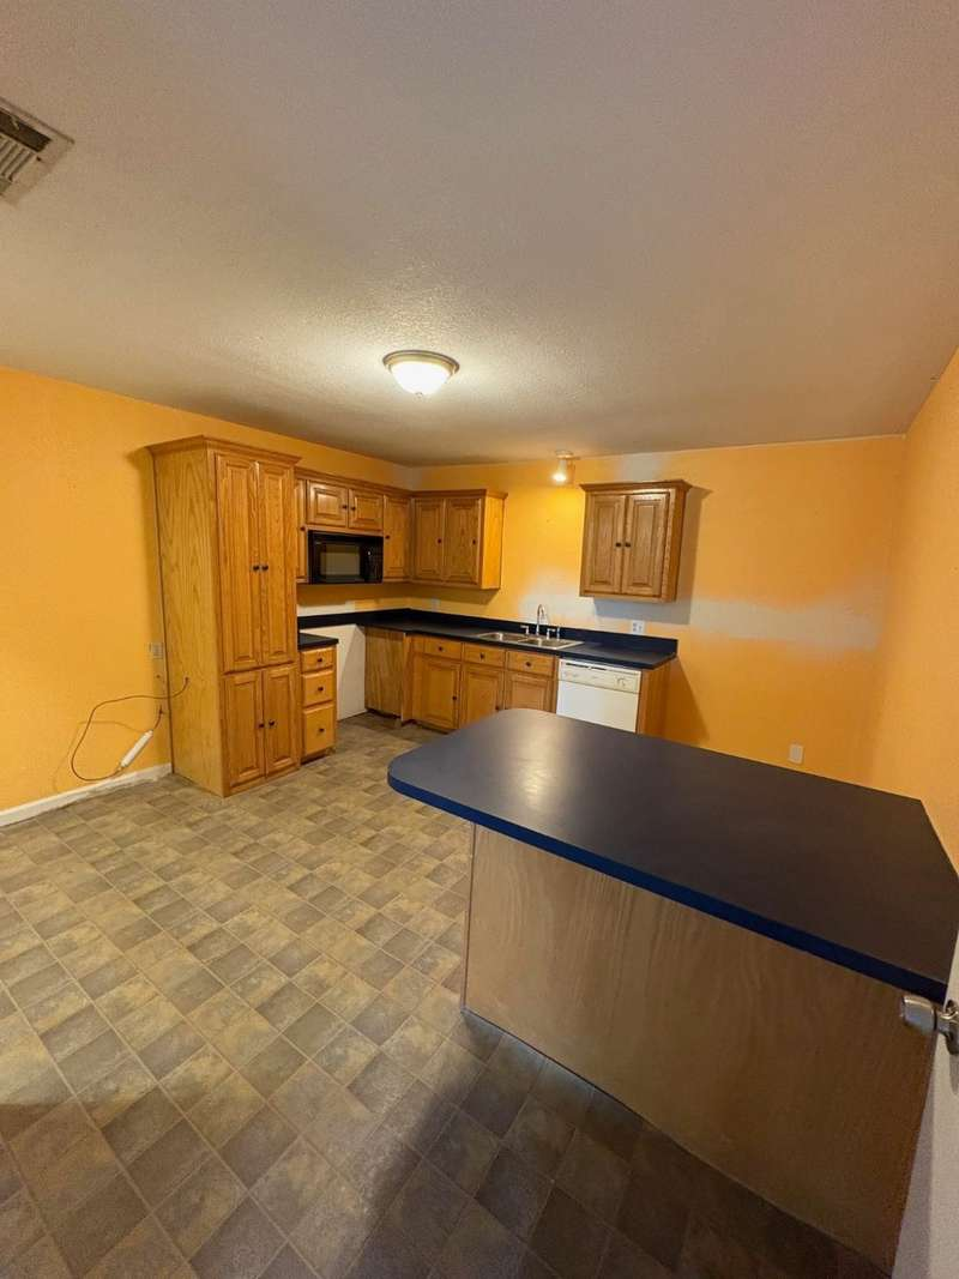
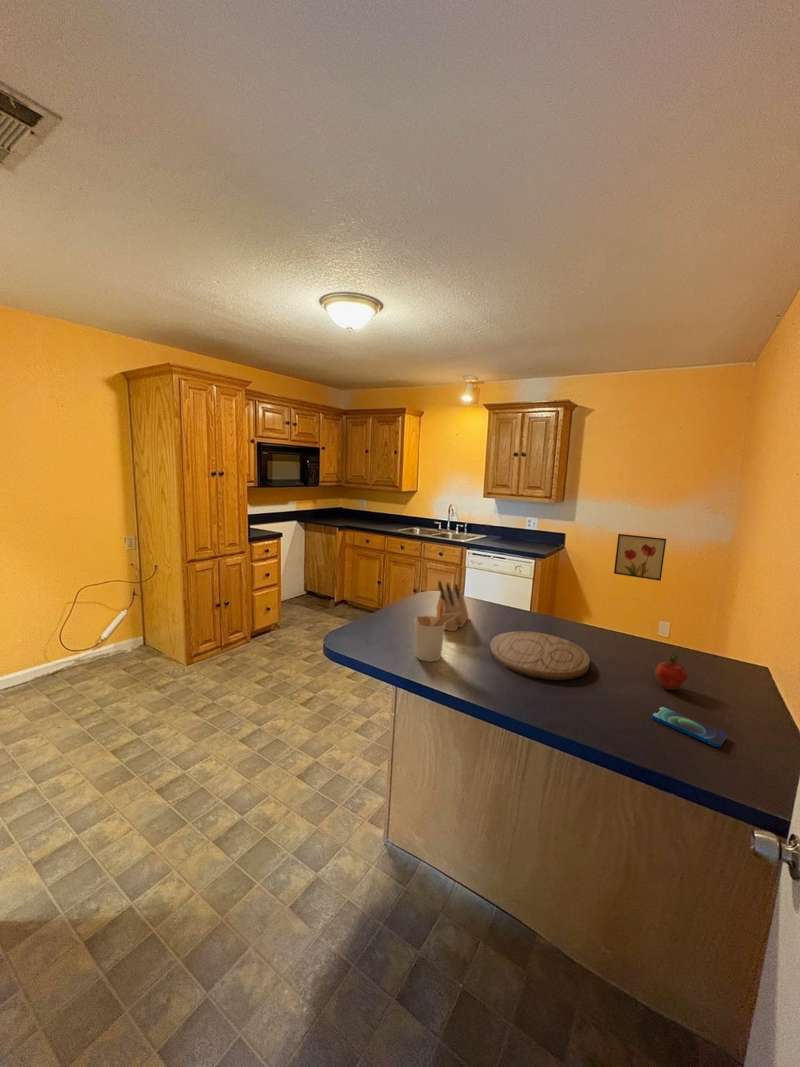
+ wall art [613,533,667,582]
+ cutting board [489,630,591,681]
+ smartphone [651,706,728,748]
+ knife block [435,580,470,633]
+ utensil holder [414,600,460,663]
+ fruit [654,654,688,691]
